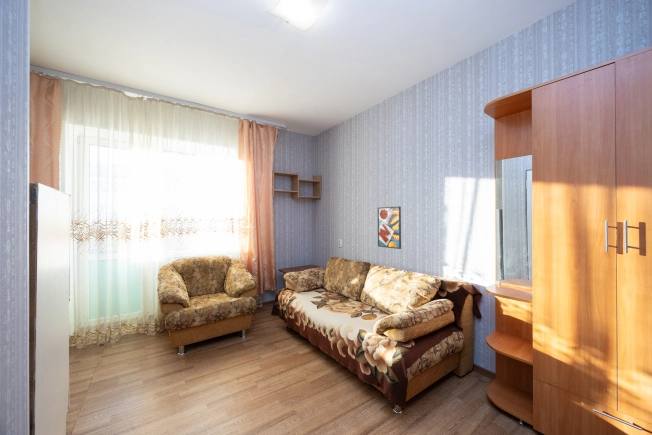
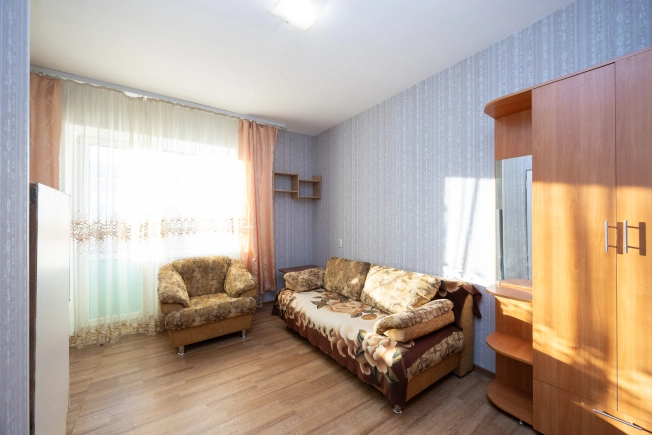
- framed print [377,205,402,250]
